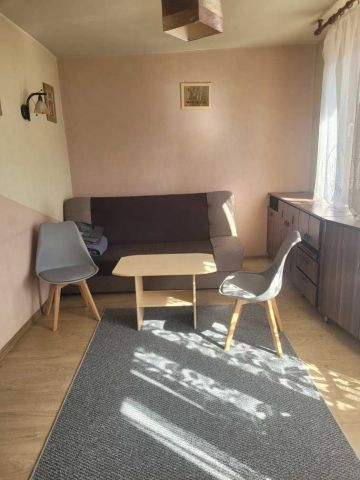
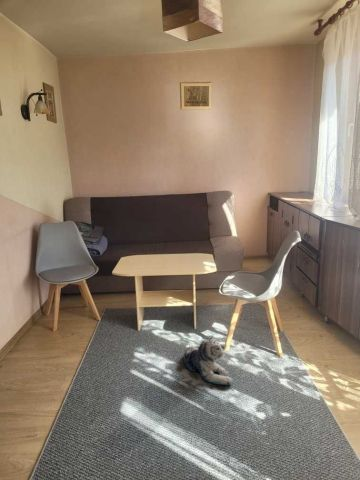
+ plush toy [183,337,234,386]
